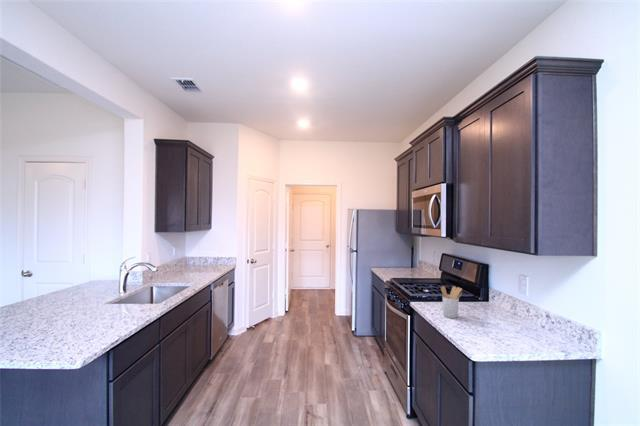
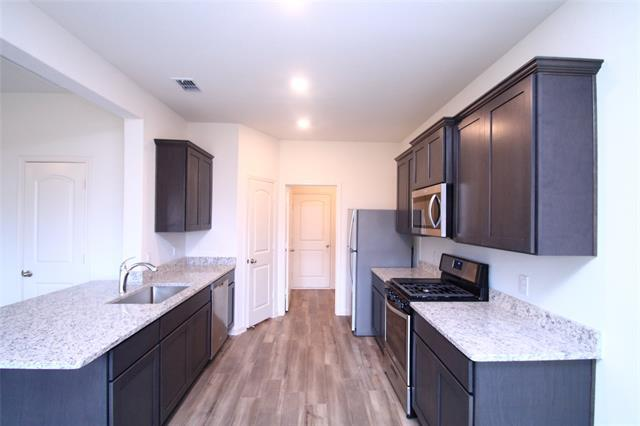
- utensil holder [440,285,463,319]
